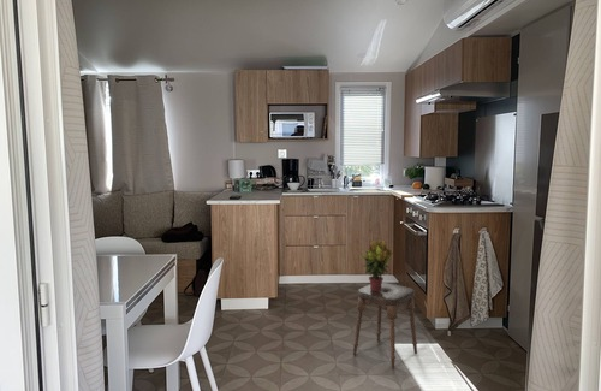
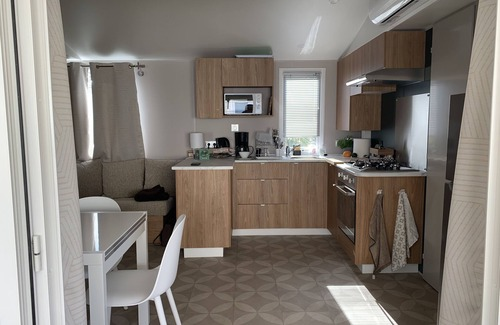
- stool [352,282,418,369]
- potted plant [361,238,394,291]
